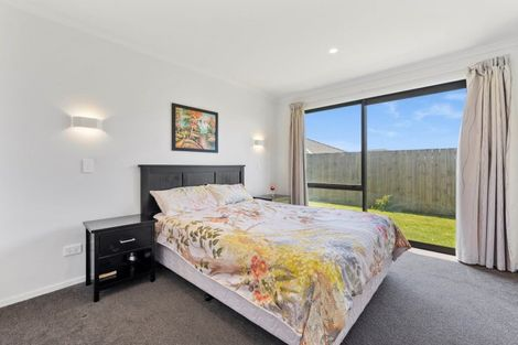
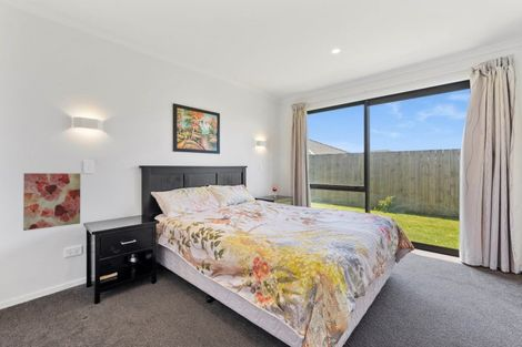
+ wall art [22,172,81,232]
